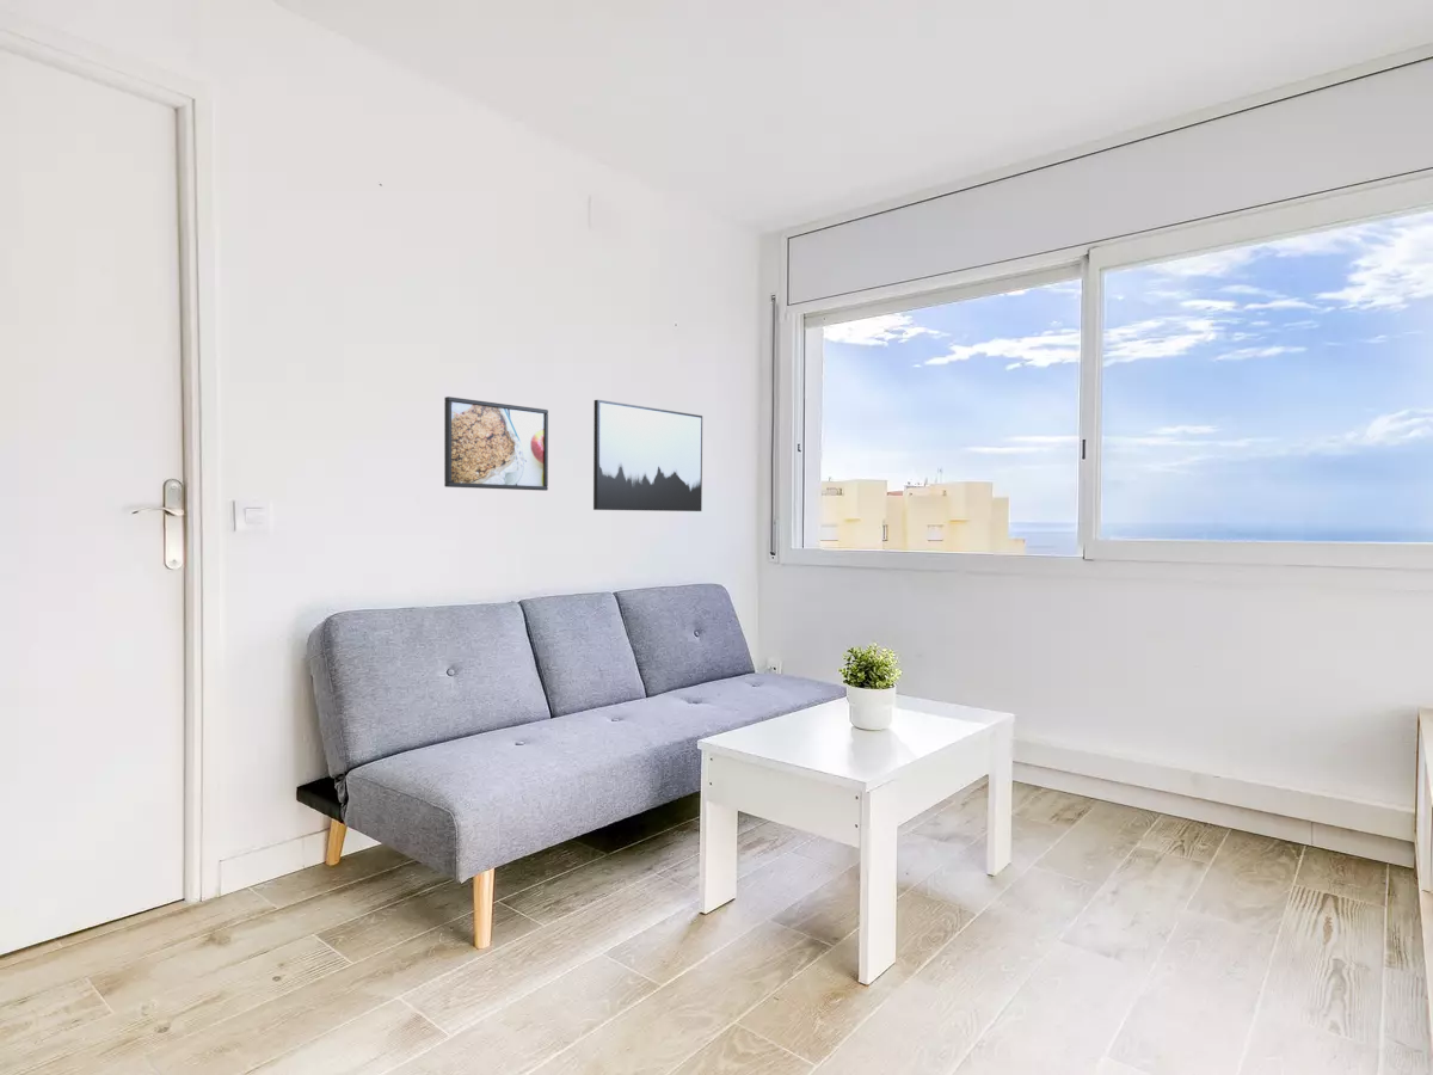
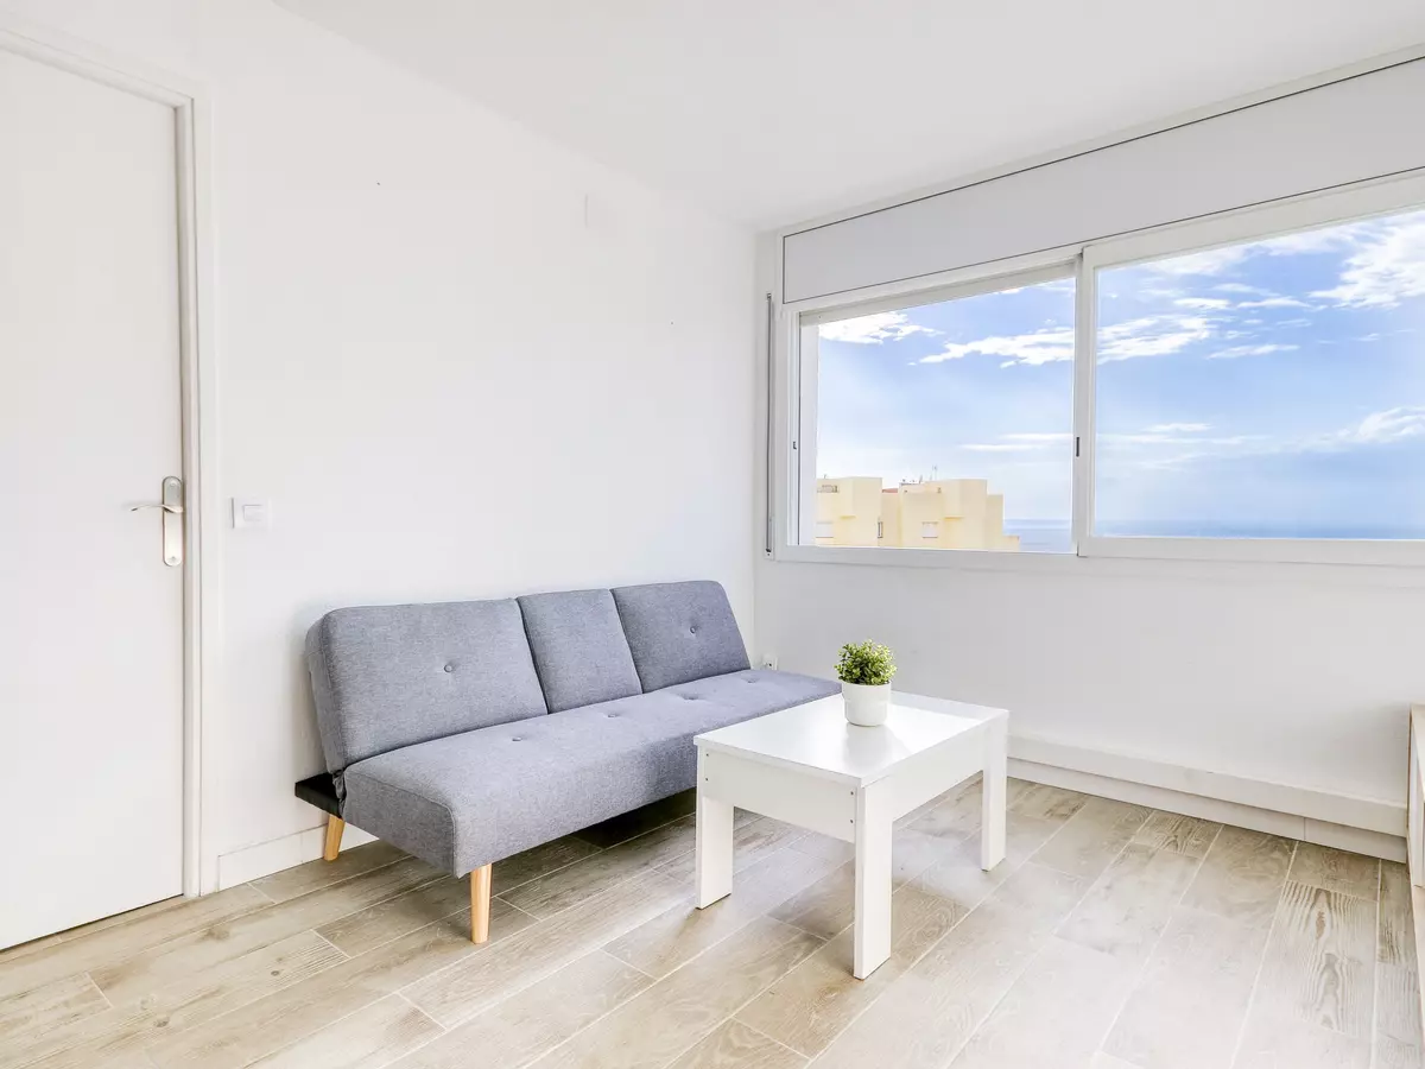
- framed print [443,395,549,492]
- wall art [592,399,703,512]
